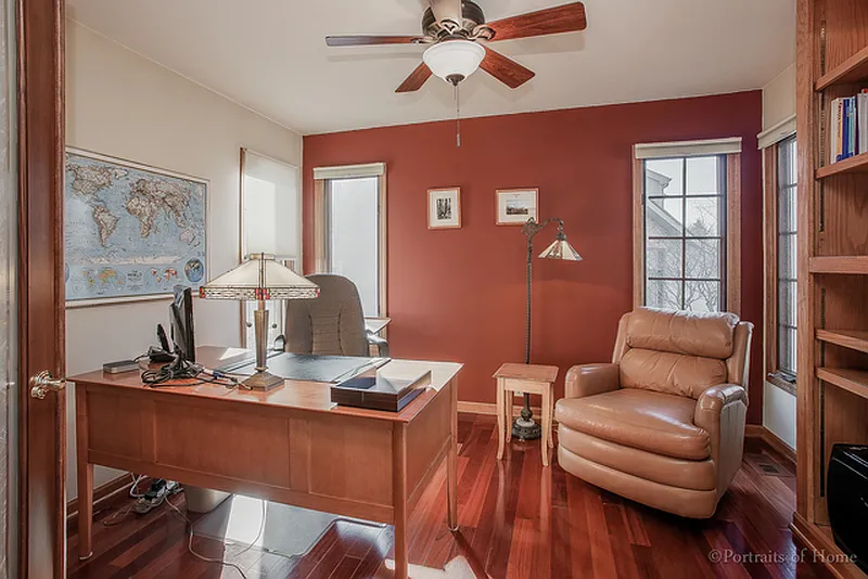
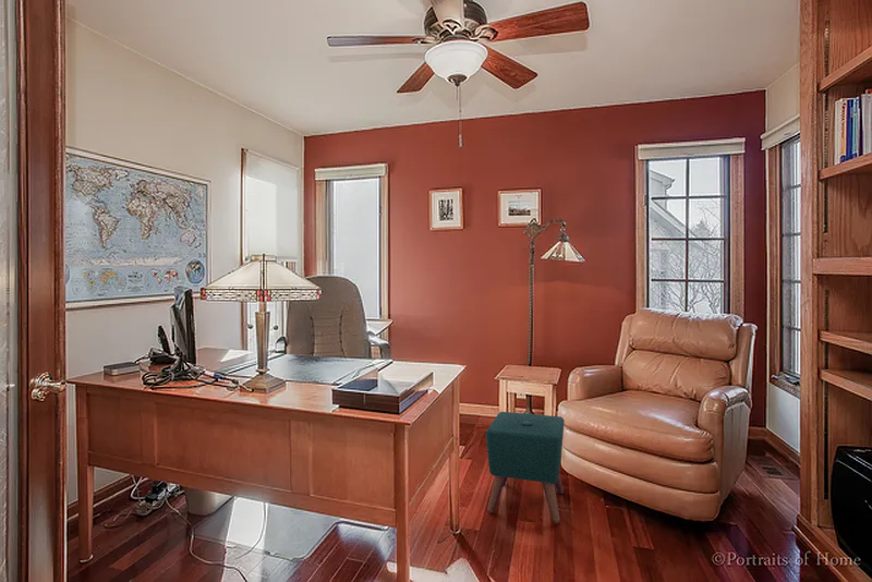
+ ottoman [485,411,566,524]
